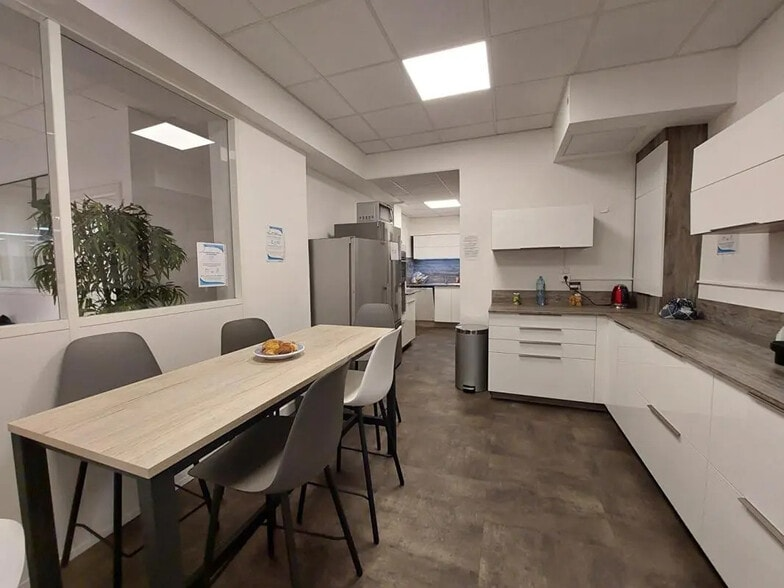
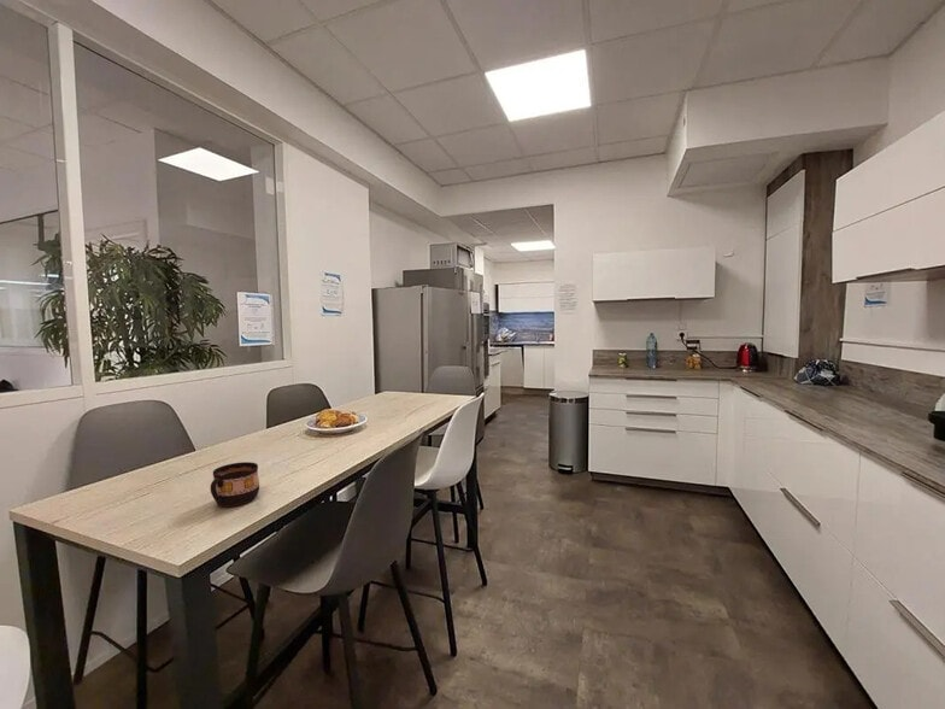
+ cup [210,461,260,508]
